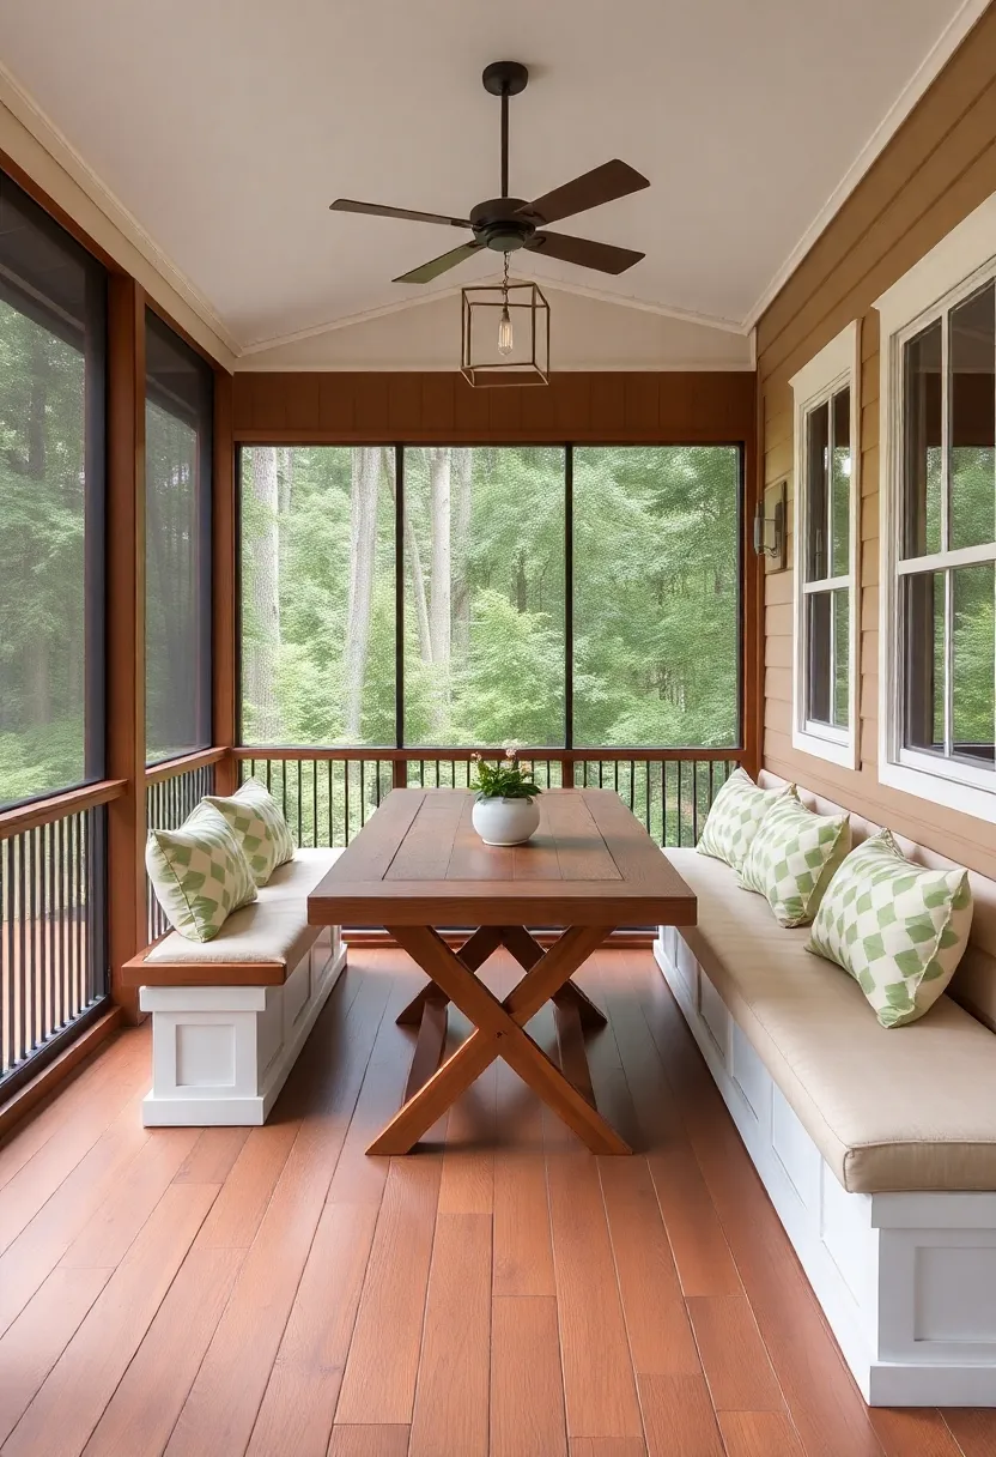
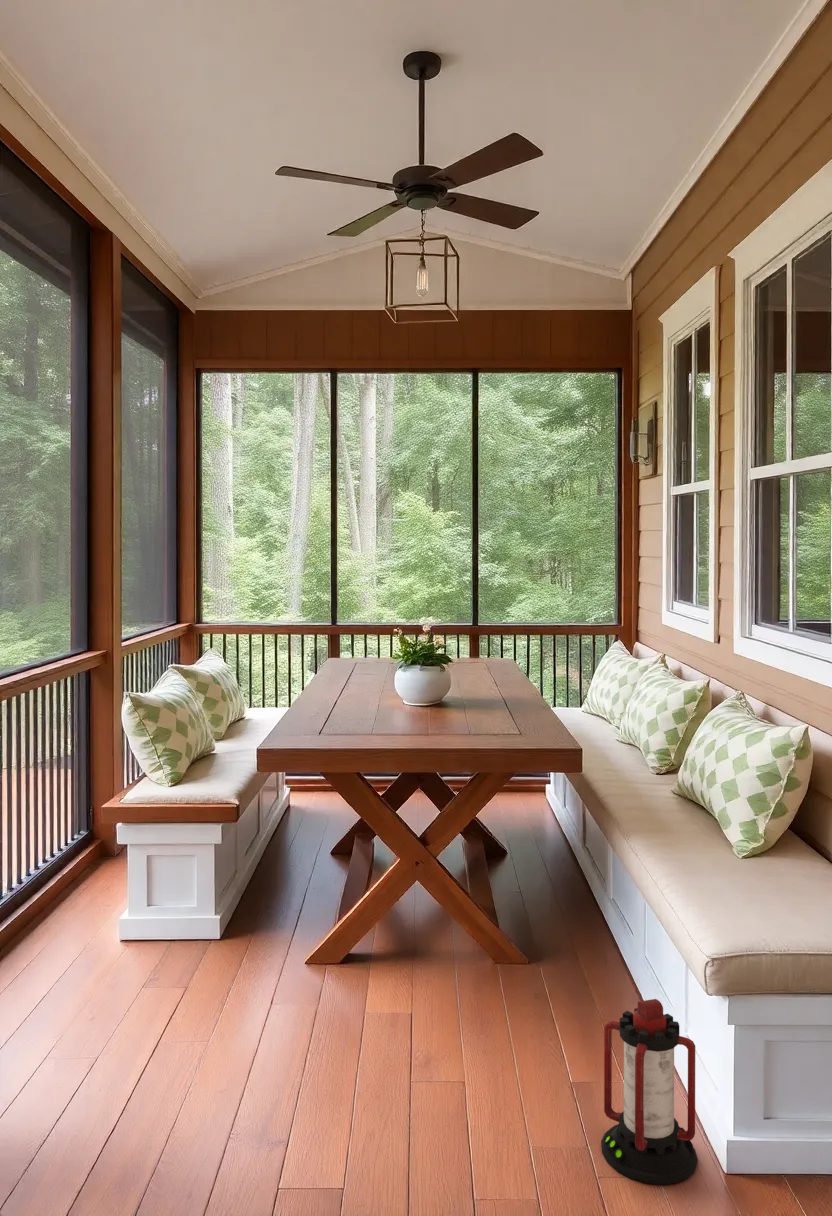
+ lantern [600,998,699,1186]
